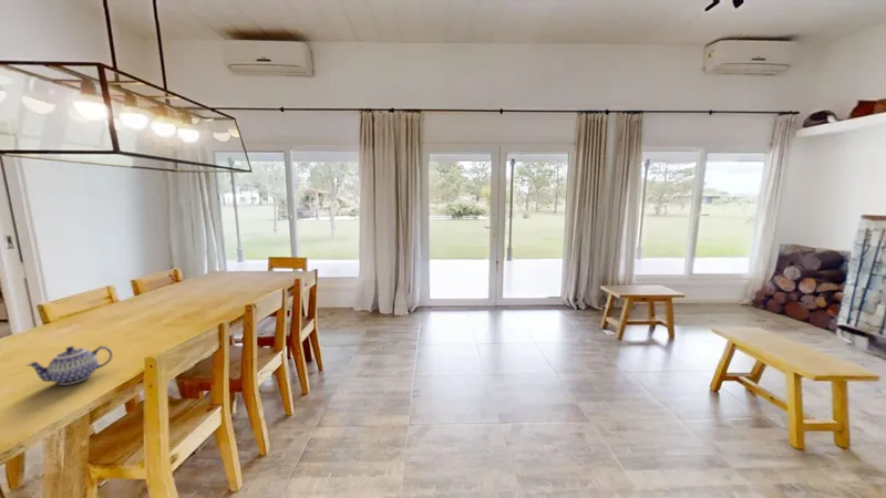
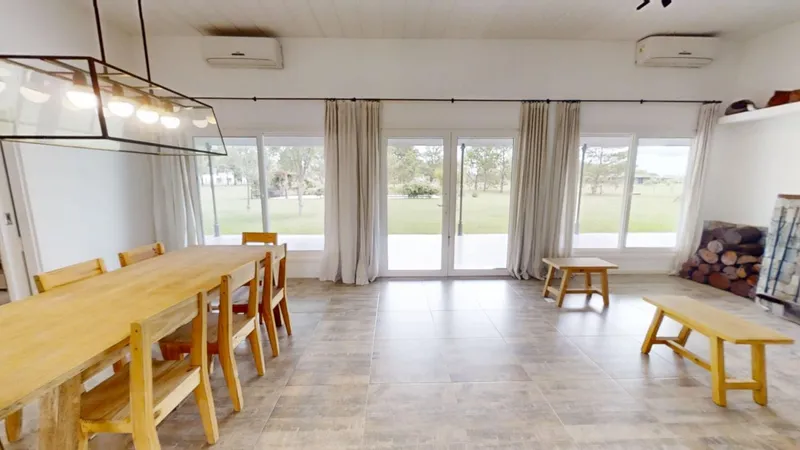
- teapot [25,345,113,386]
